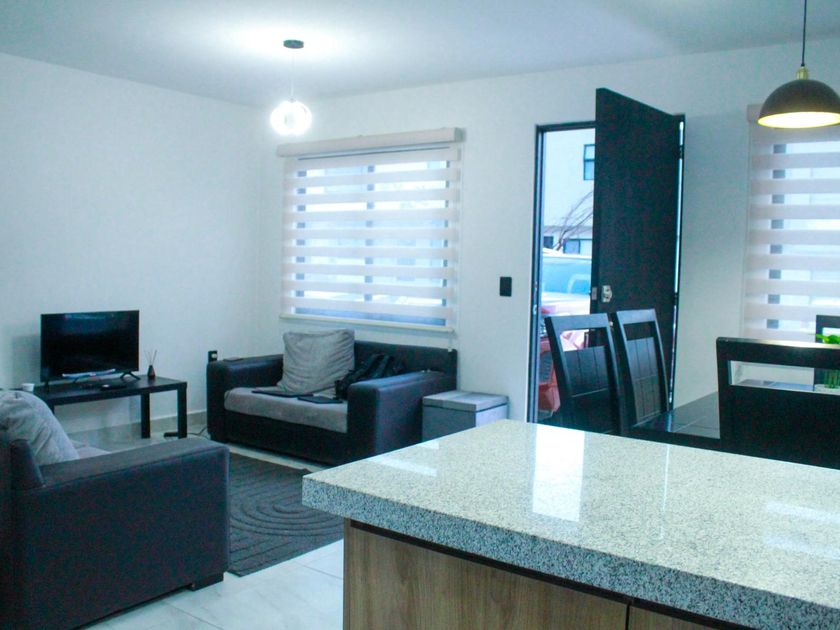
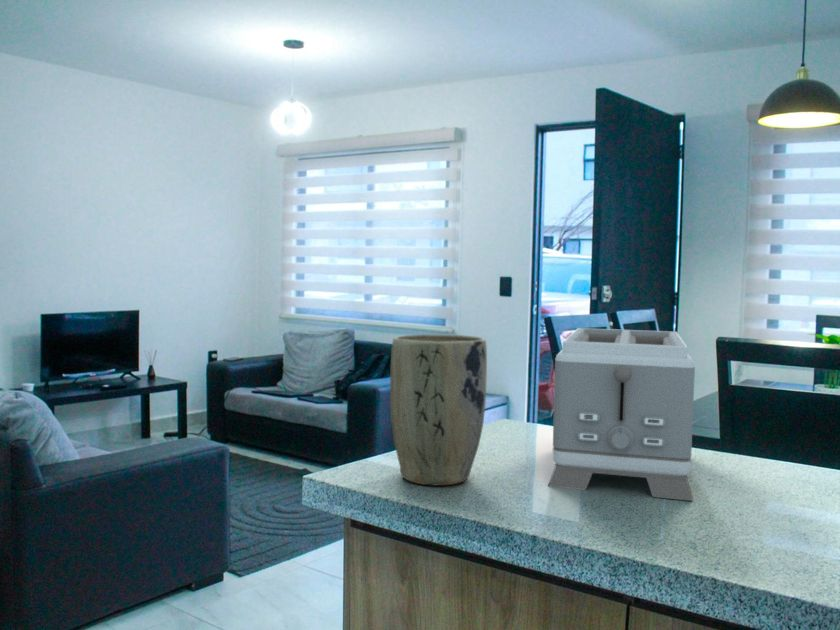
+ plant pot [389,333,488,487]
+ toaster [547,327,696,502]
